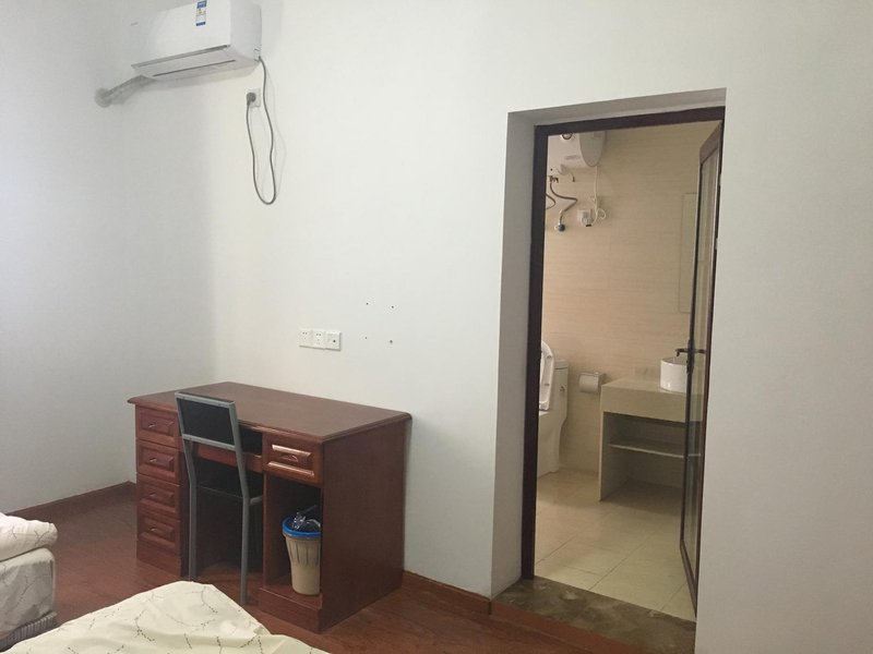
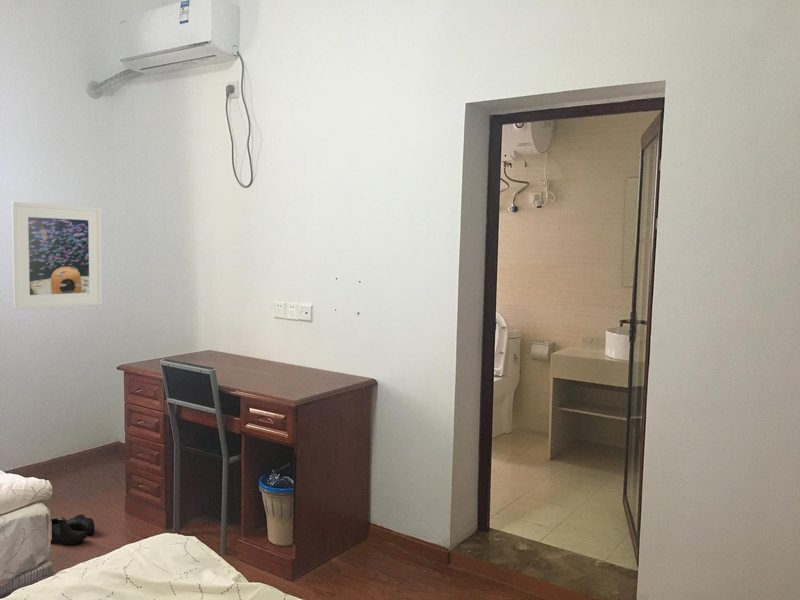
+ boots [50,513,96,546]
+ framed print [11,201,103,311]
